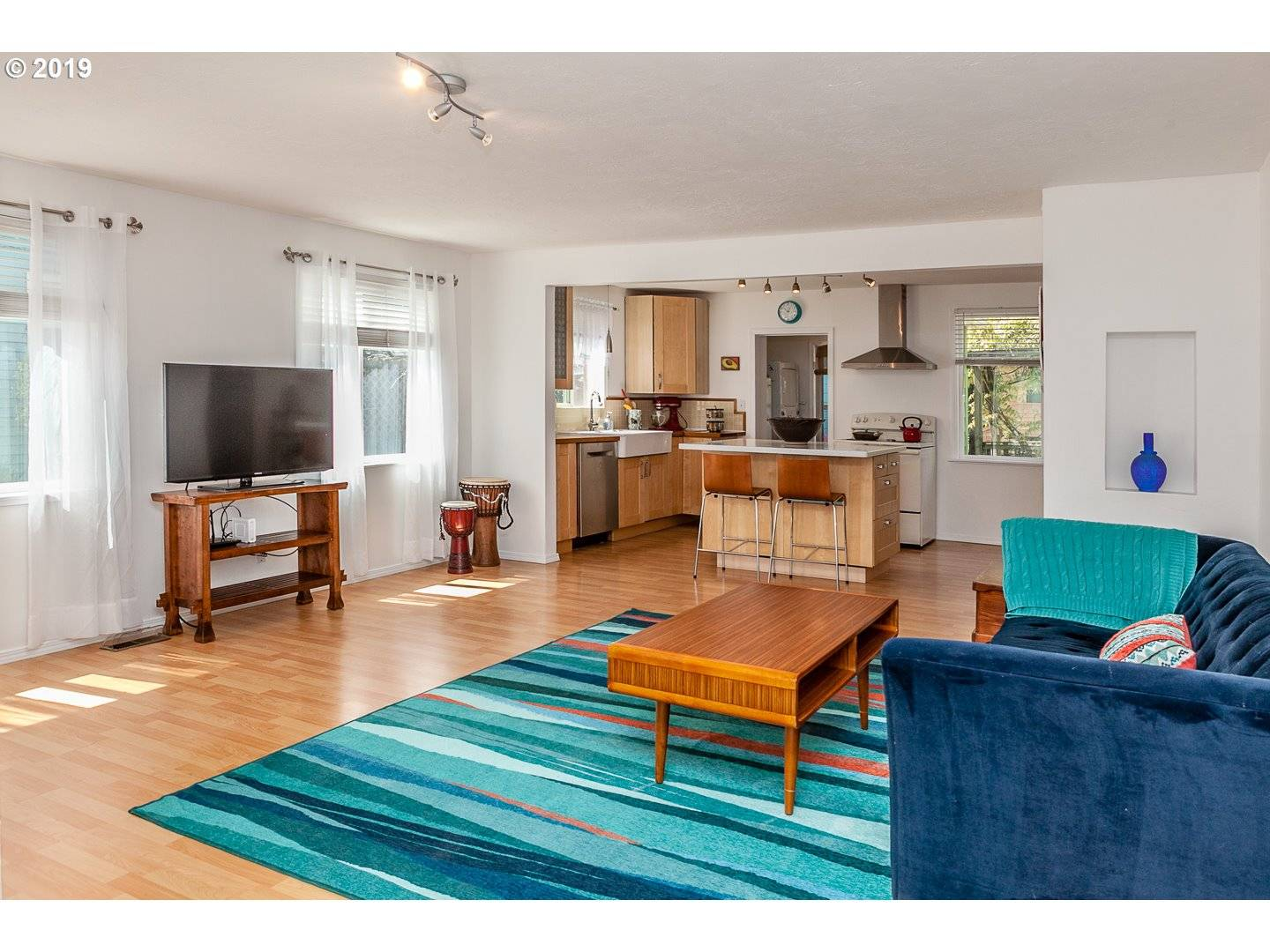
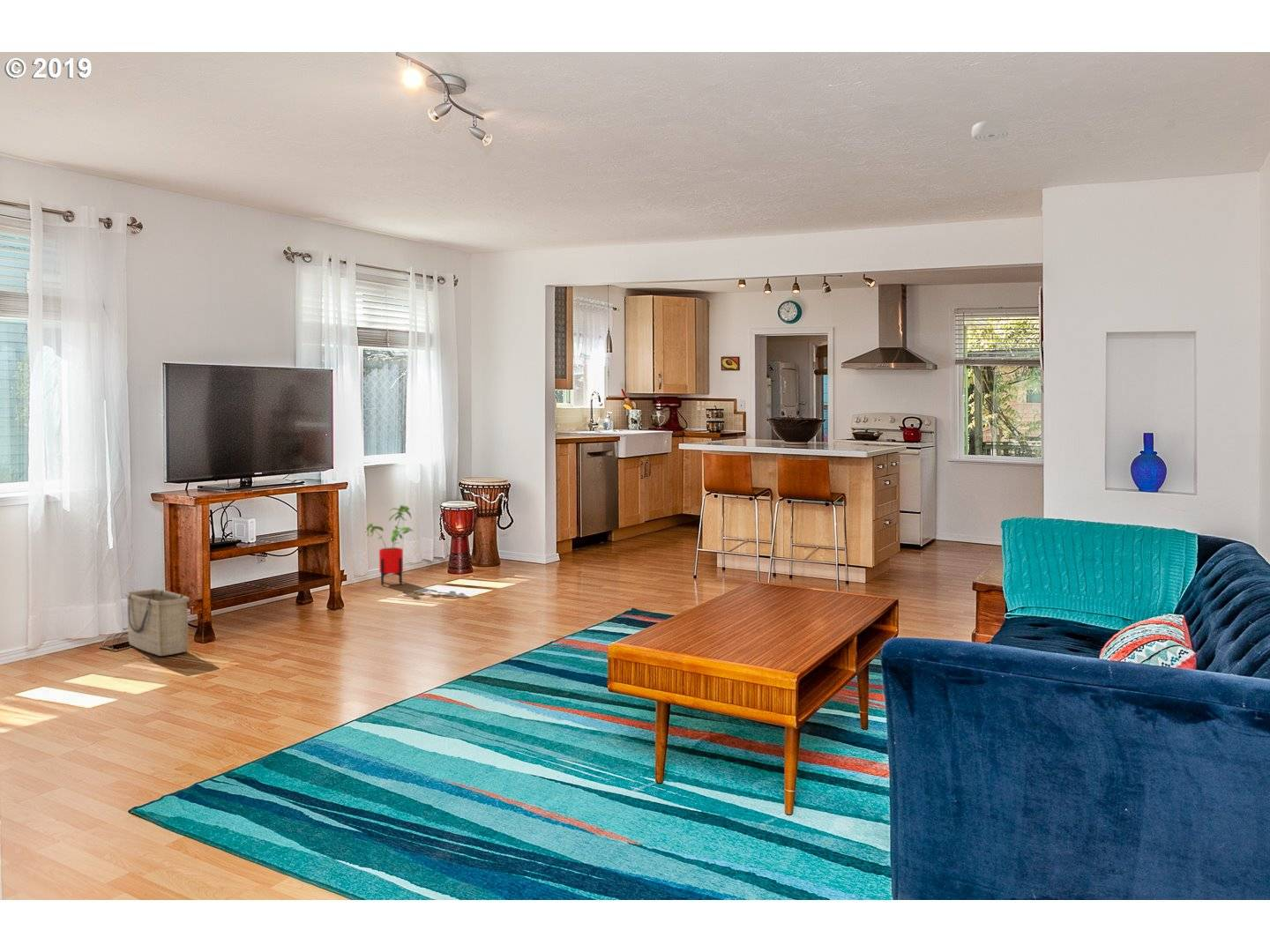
+ house plant [366,504,414,586]
+ basket [123,588,191,657]
+ smoke detector [971,118,1012,143]
